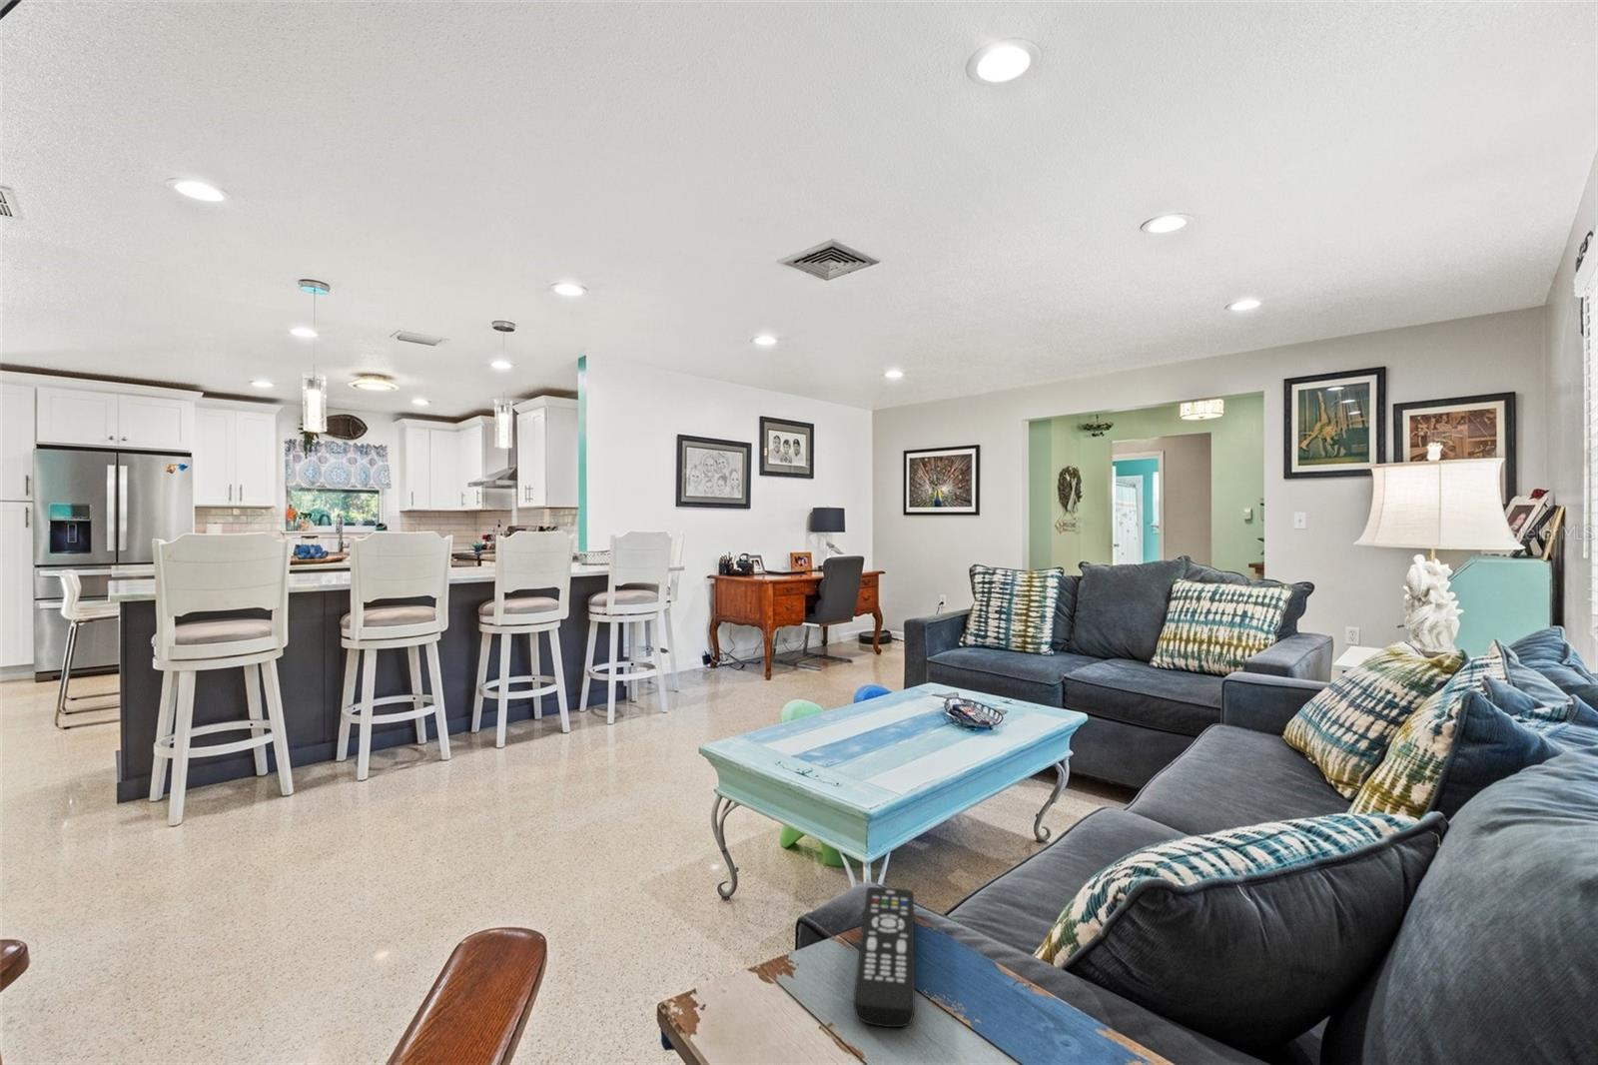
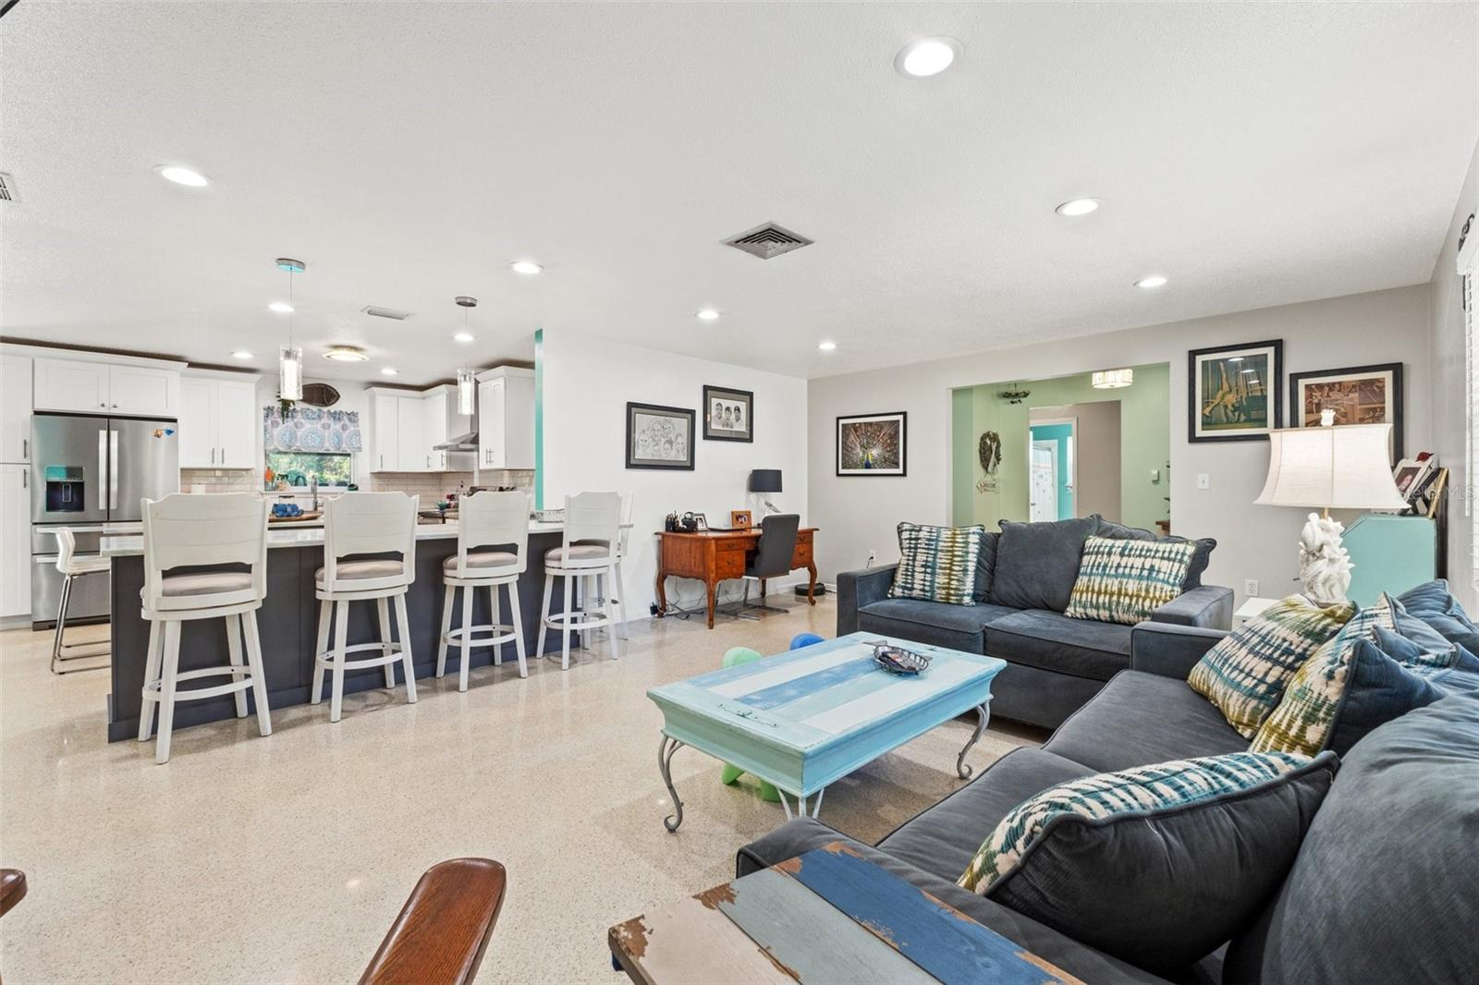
- remote control [853,887,916,1028]
